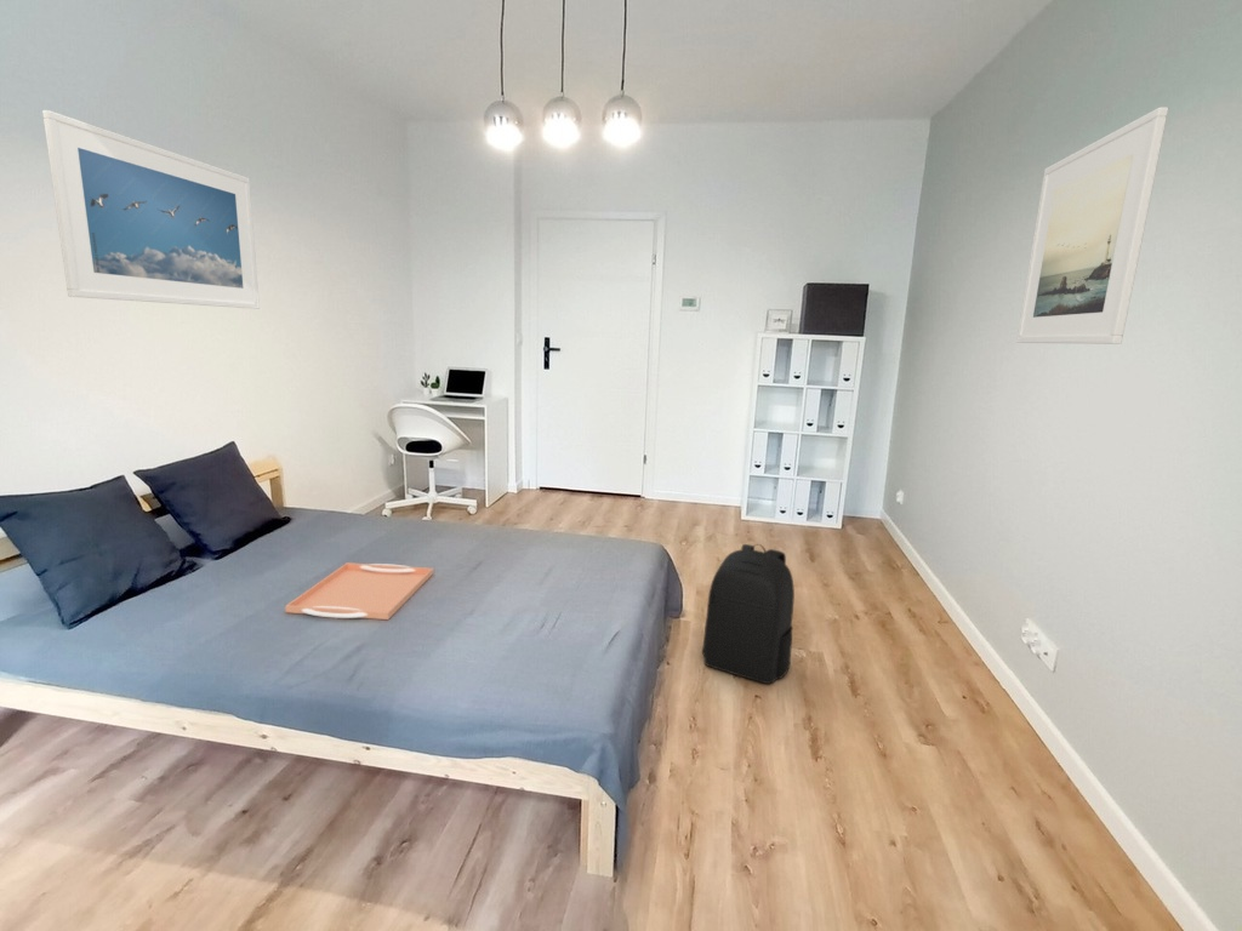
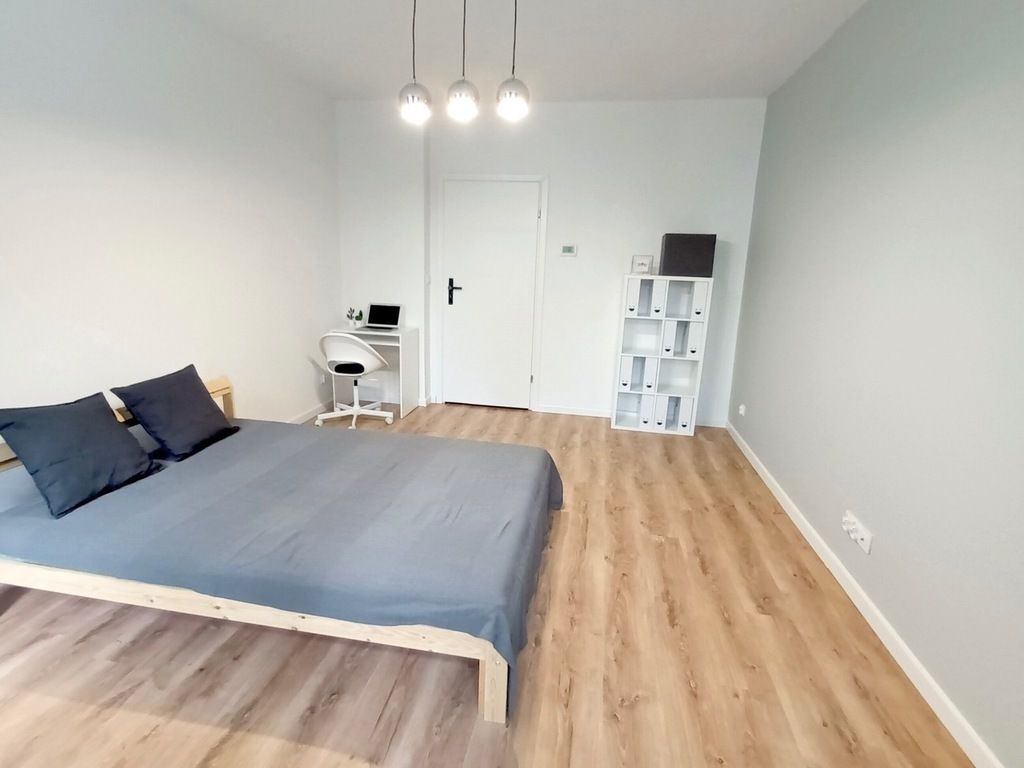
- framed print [41,109,261,310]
- serving tray [284,561,434,621]
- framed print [1015,105,1169,345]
- backpack [701,543,796,685]
